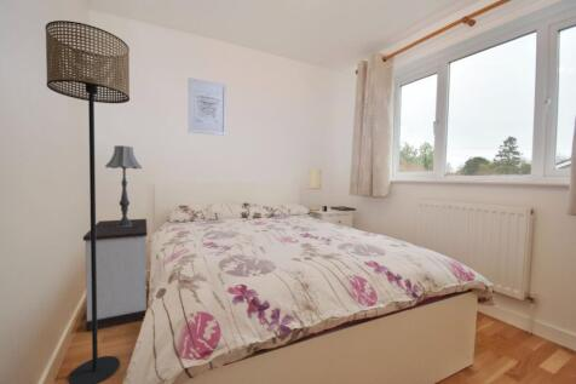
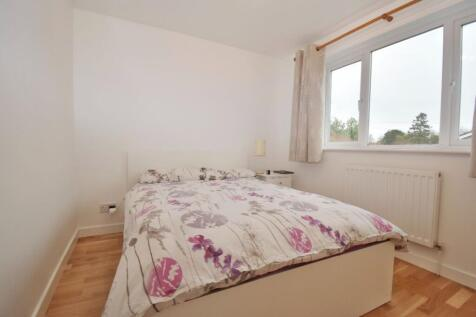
- table lamp [104,144,143,227]
- floor lamp [44,19,131,384]
- wall art [186,76,227,137]
- nightstand [82,218,149,333]
